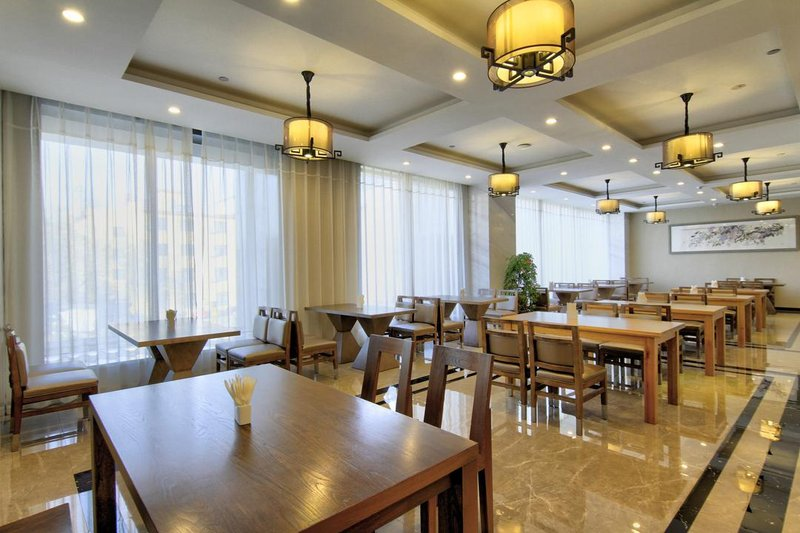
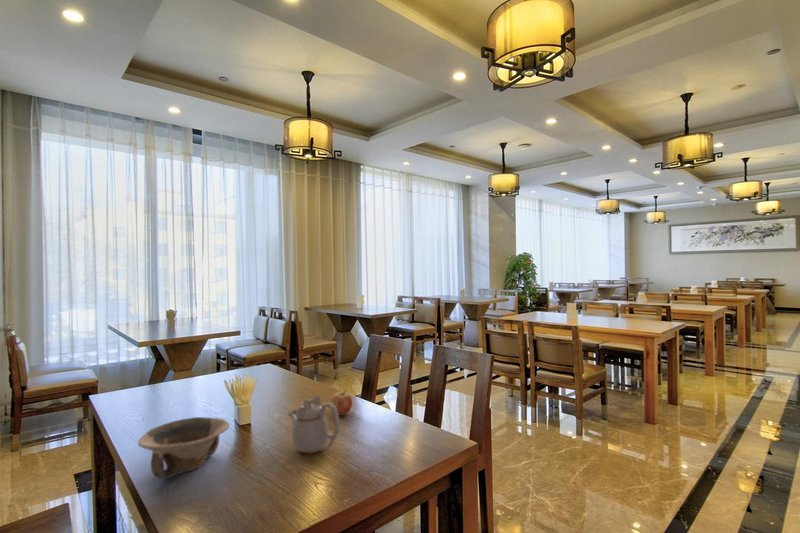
+ teapot [287,394,341,455]
+ bowl [137,416,230,480]
+ fruit [329,389,353,416]
